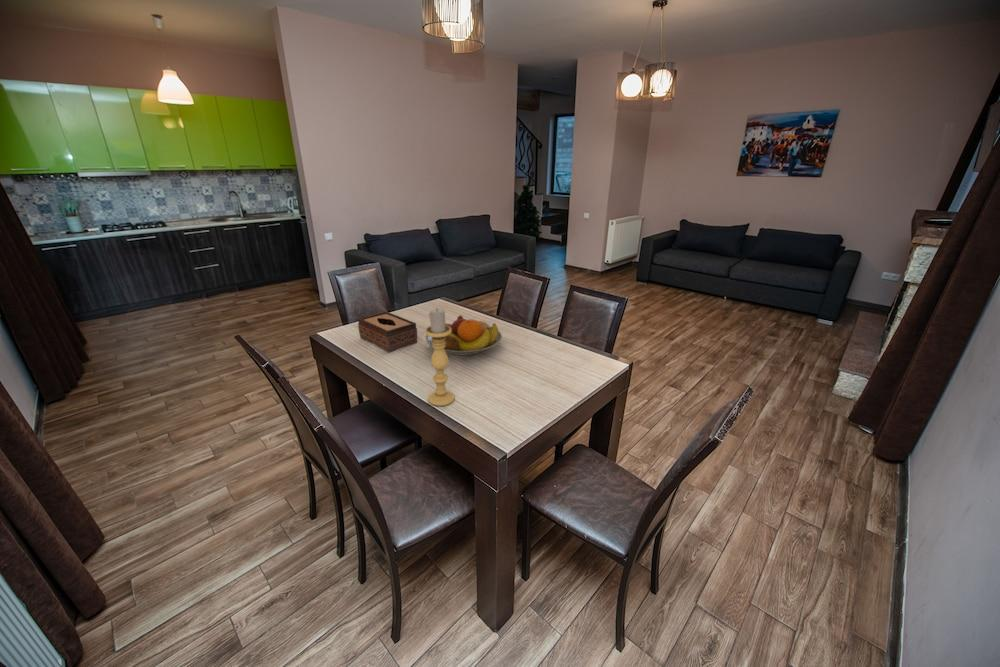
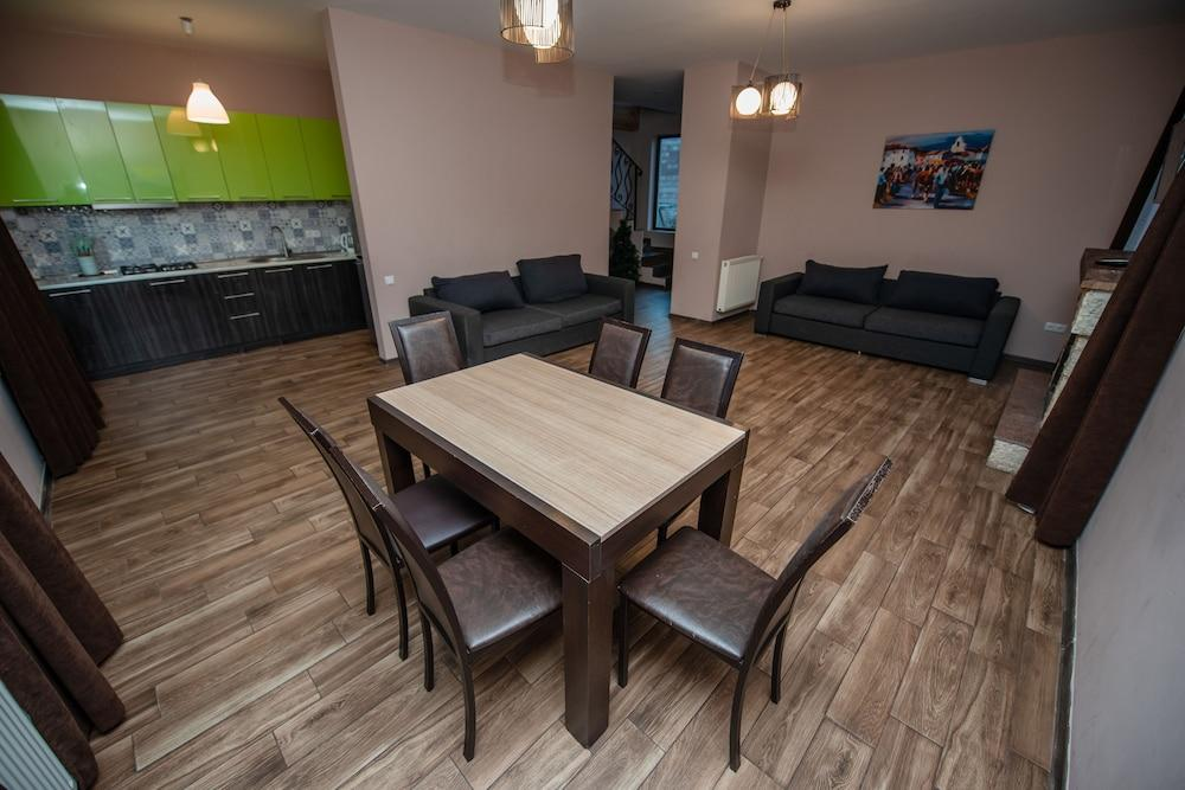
- candle holder [424,308,456,407]
- tissue box [357,311,418,353]
- fruit bowl [425,314,503,356]
